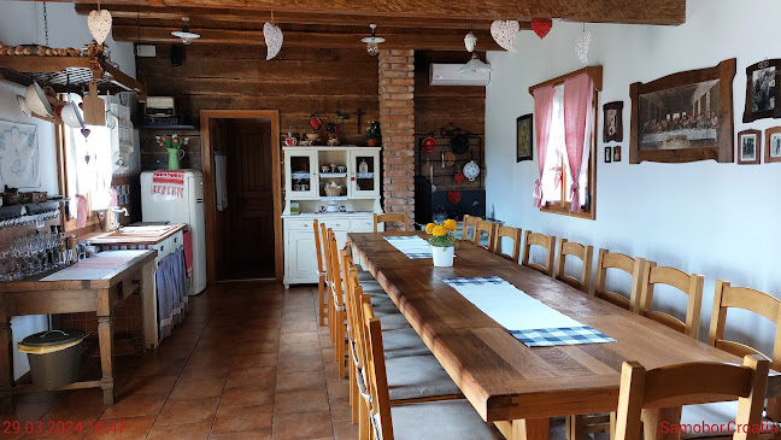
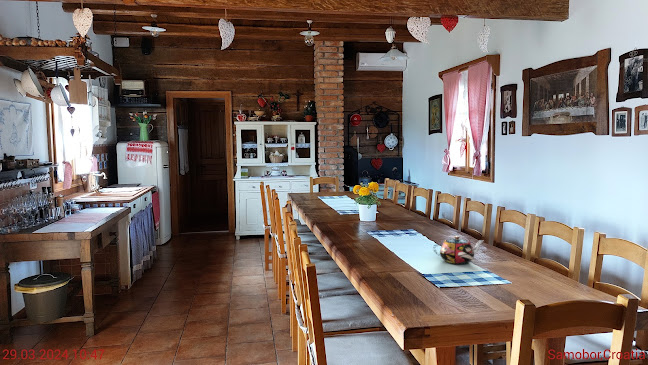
+ teapot [432,235,485,265]
